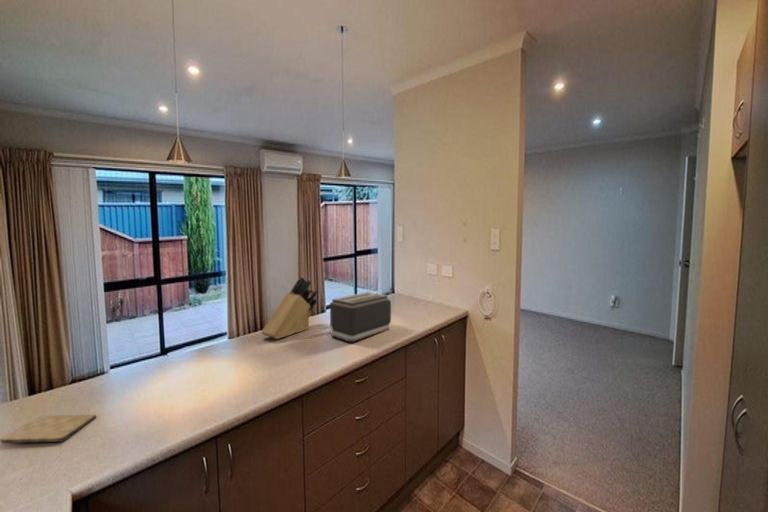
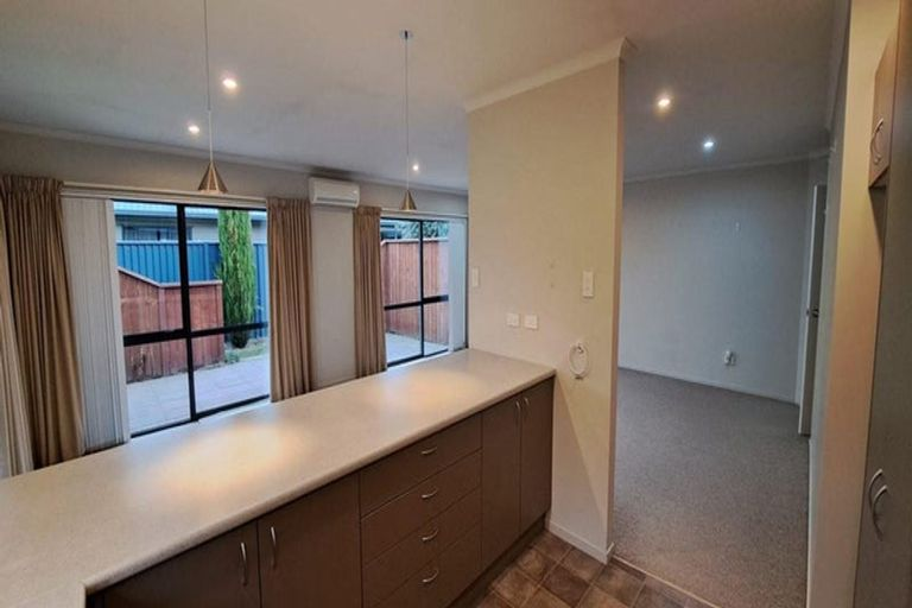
- toaster [329,291,392,343]
- cutting board [0,414,97,444]
- knife block [260,276,320,340]
